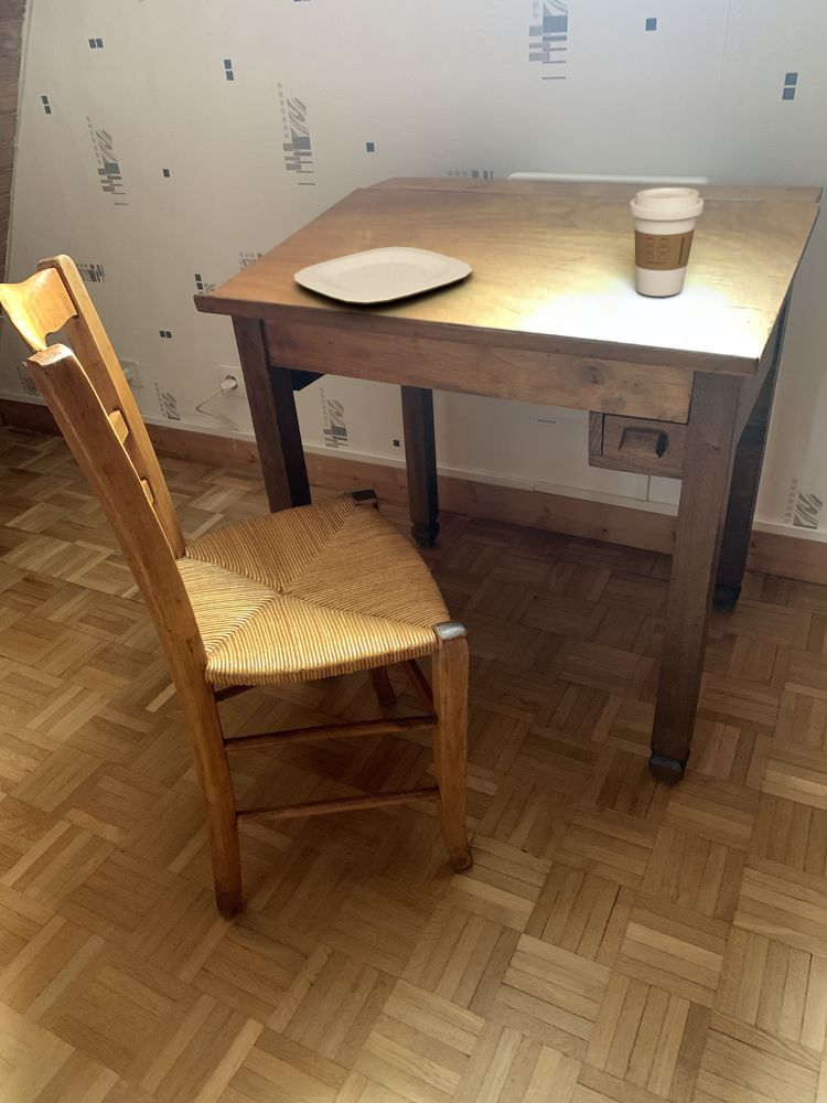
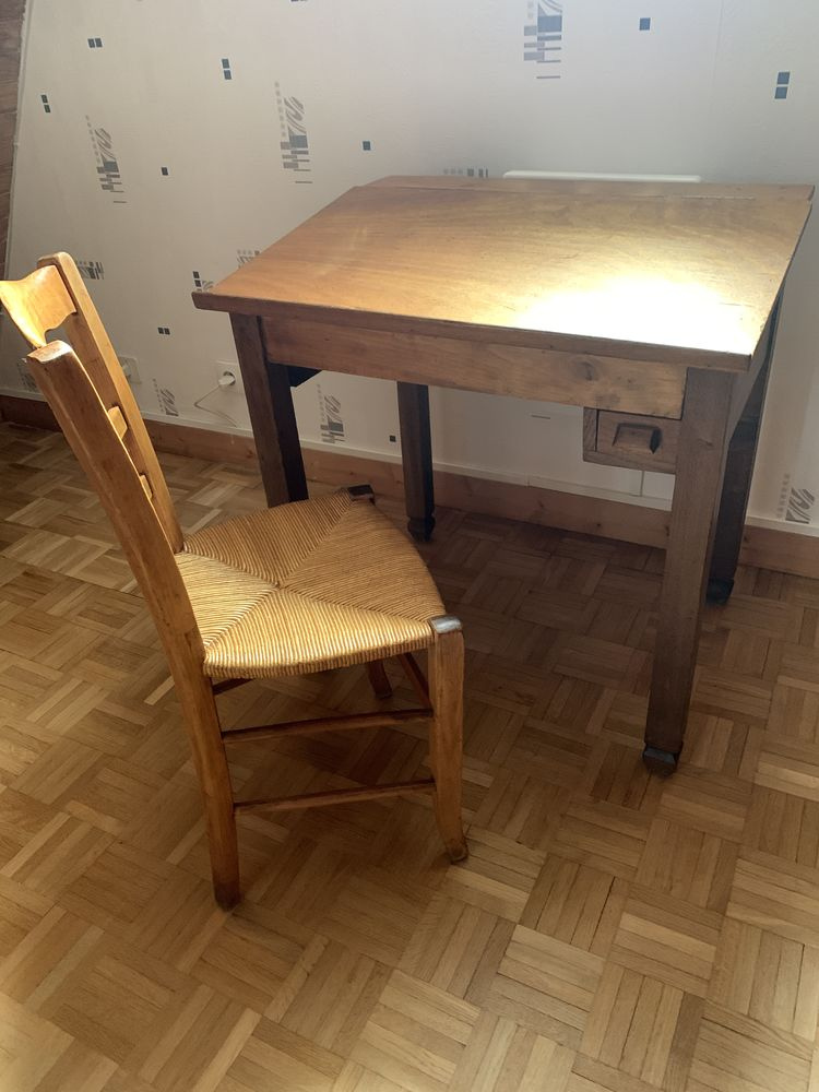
- coffee cup [629,186,705,298]
- plate [293,246,474,306]
